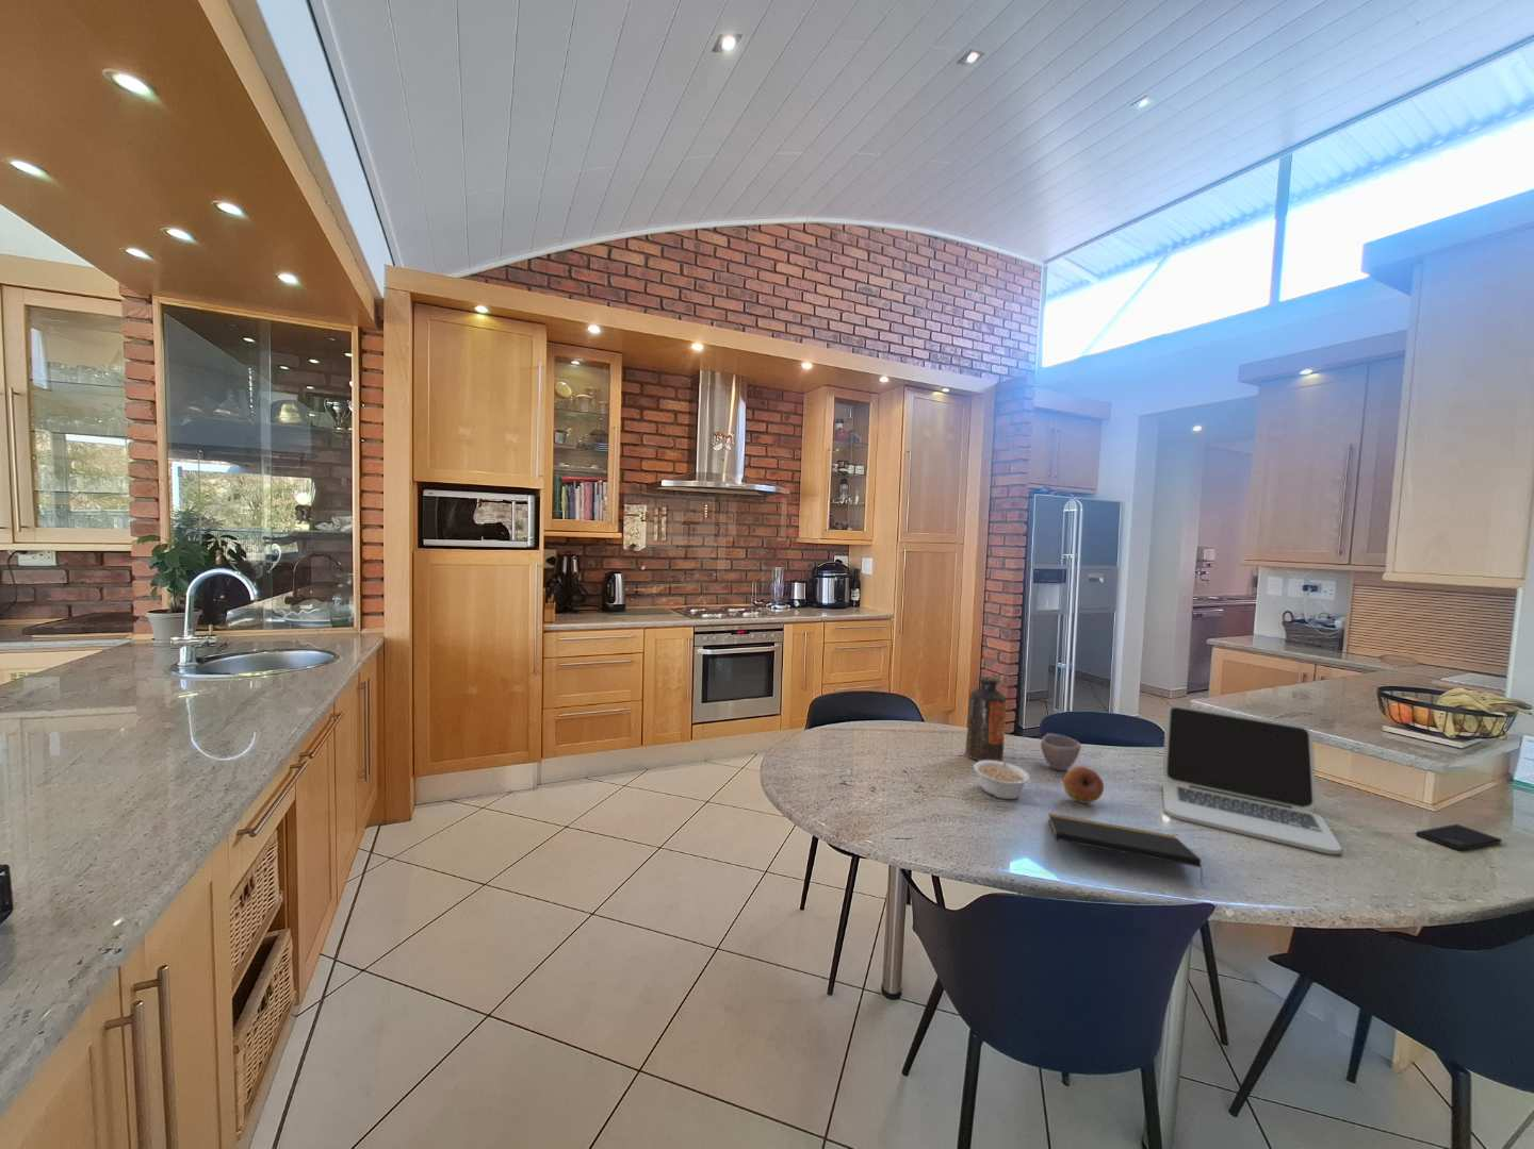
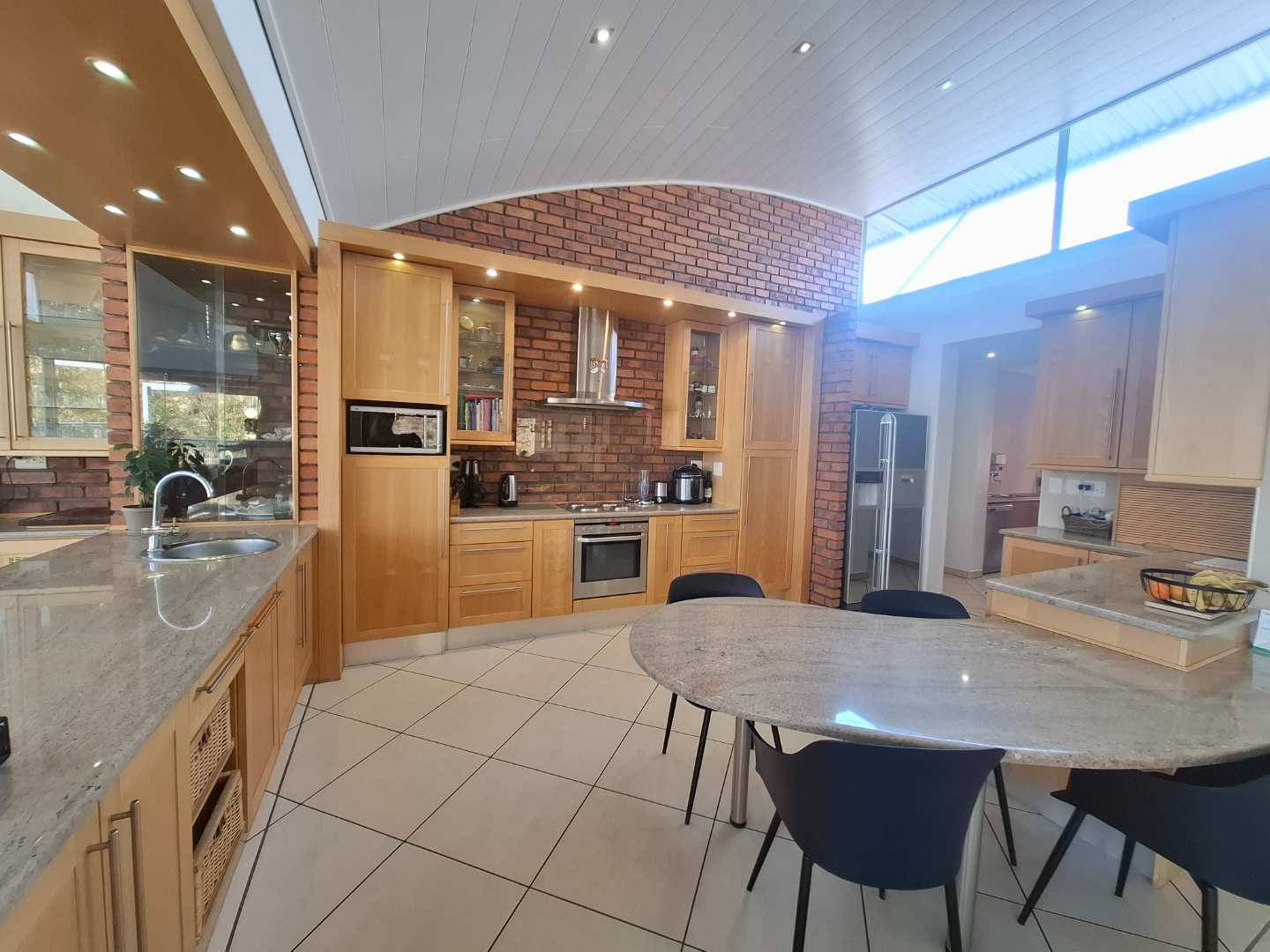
- smartphone [1414,823,1503,852]
- bottle [964,676,1007,762]
- legume [972,753,1032,800]
- laptop [1162,705,1342,856]
- notepad [1047,812,1204,885]
- cup [1040,731,1082,771]
- fruit [1062,766,1105,804]
